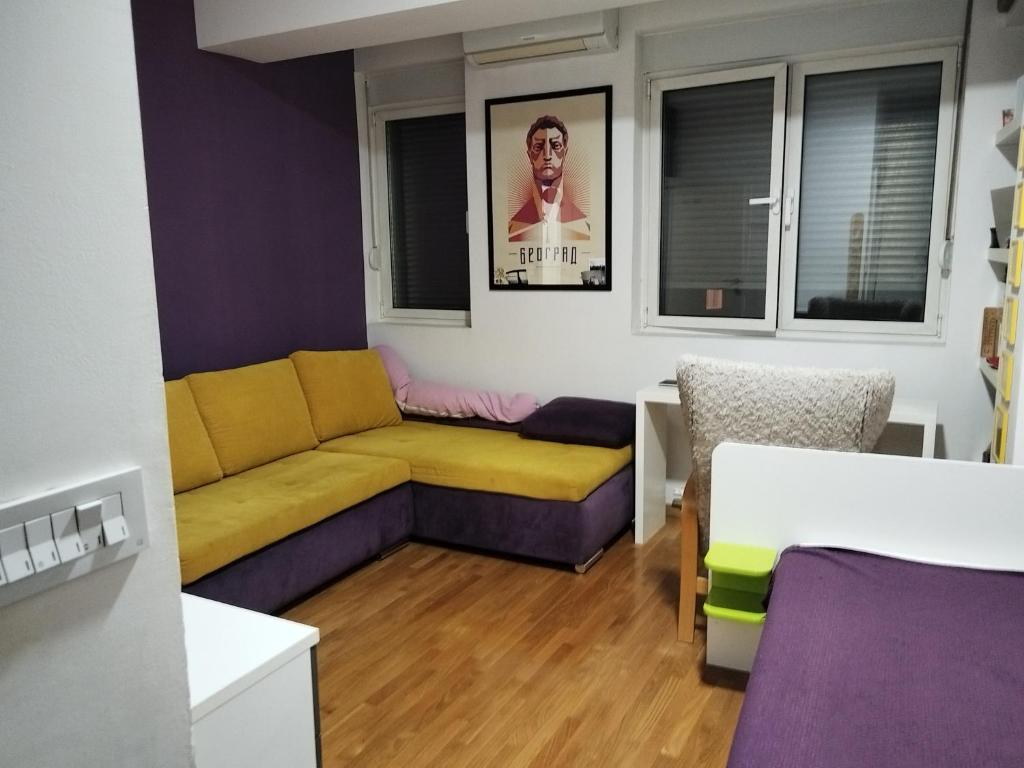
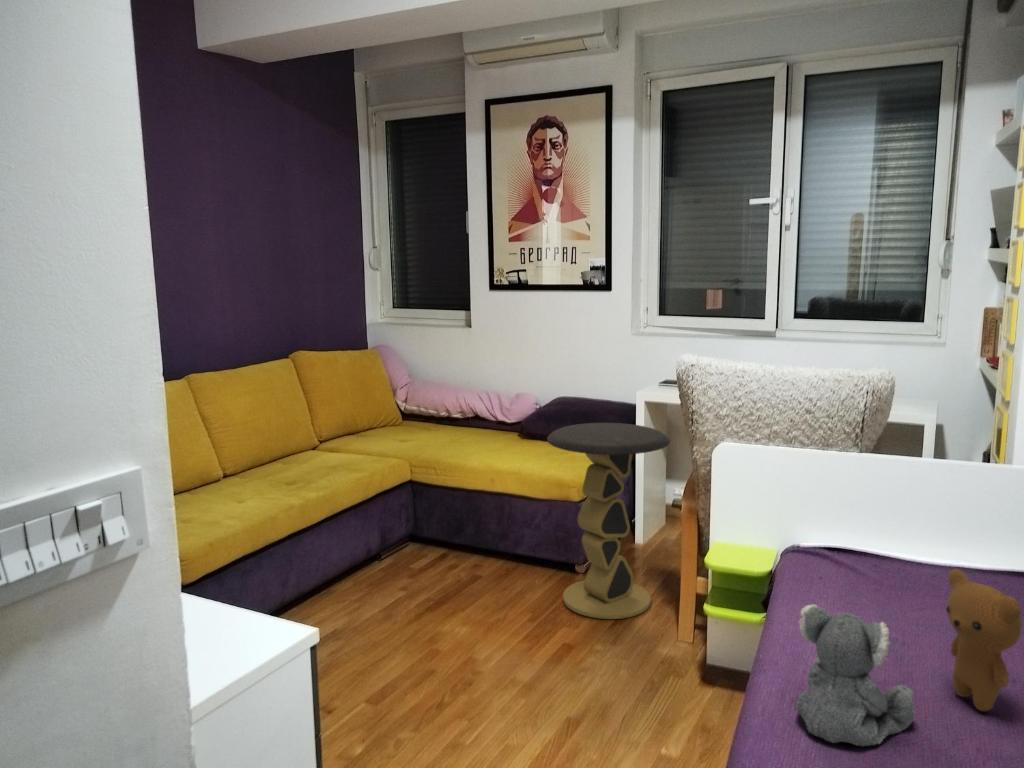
+ side table [546,422,671,620]
+ teddy bear [945,568,1023,712]
+ koala plush [795,604,916,748]
